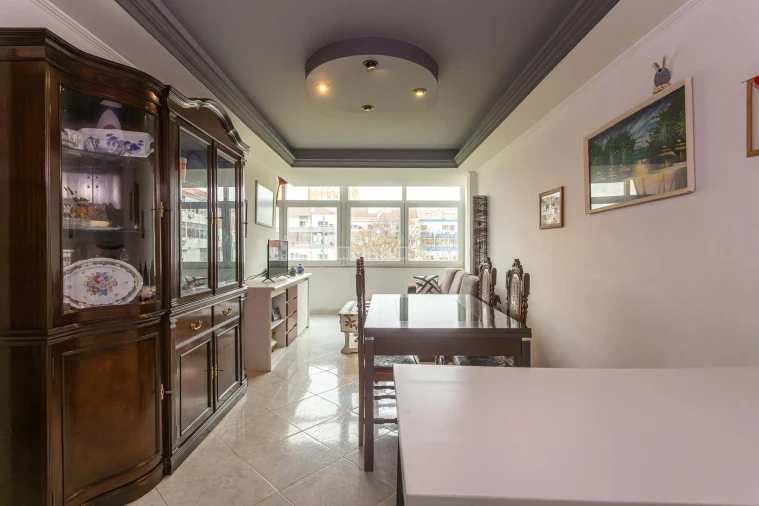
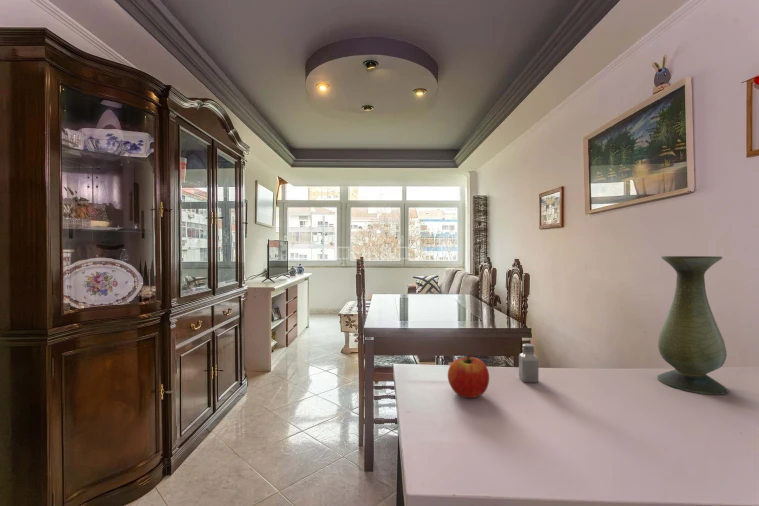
+ apple [447,353,490,399]
+ saltshaker [518,343,540,384]
+ vase [656,255,729,396]
